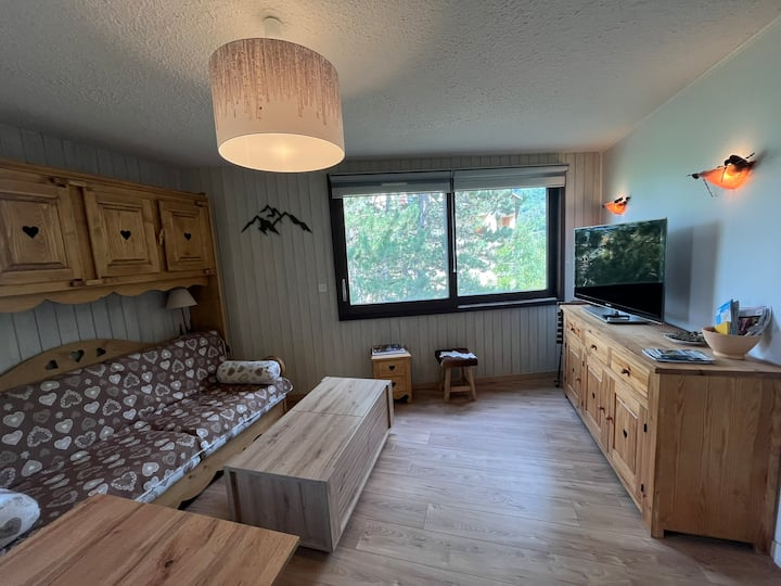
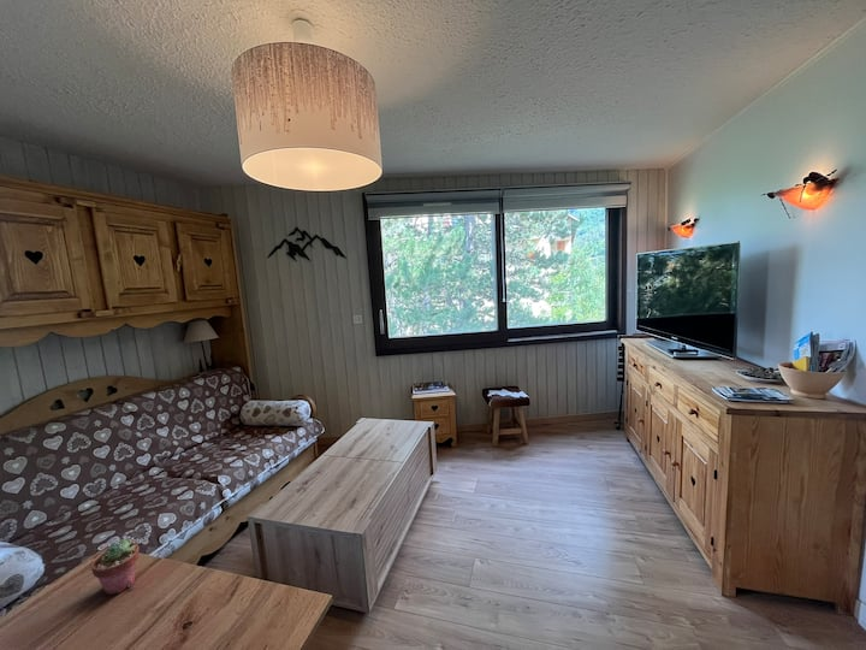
+ potted succulent [90,538,141,596]
